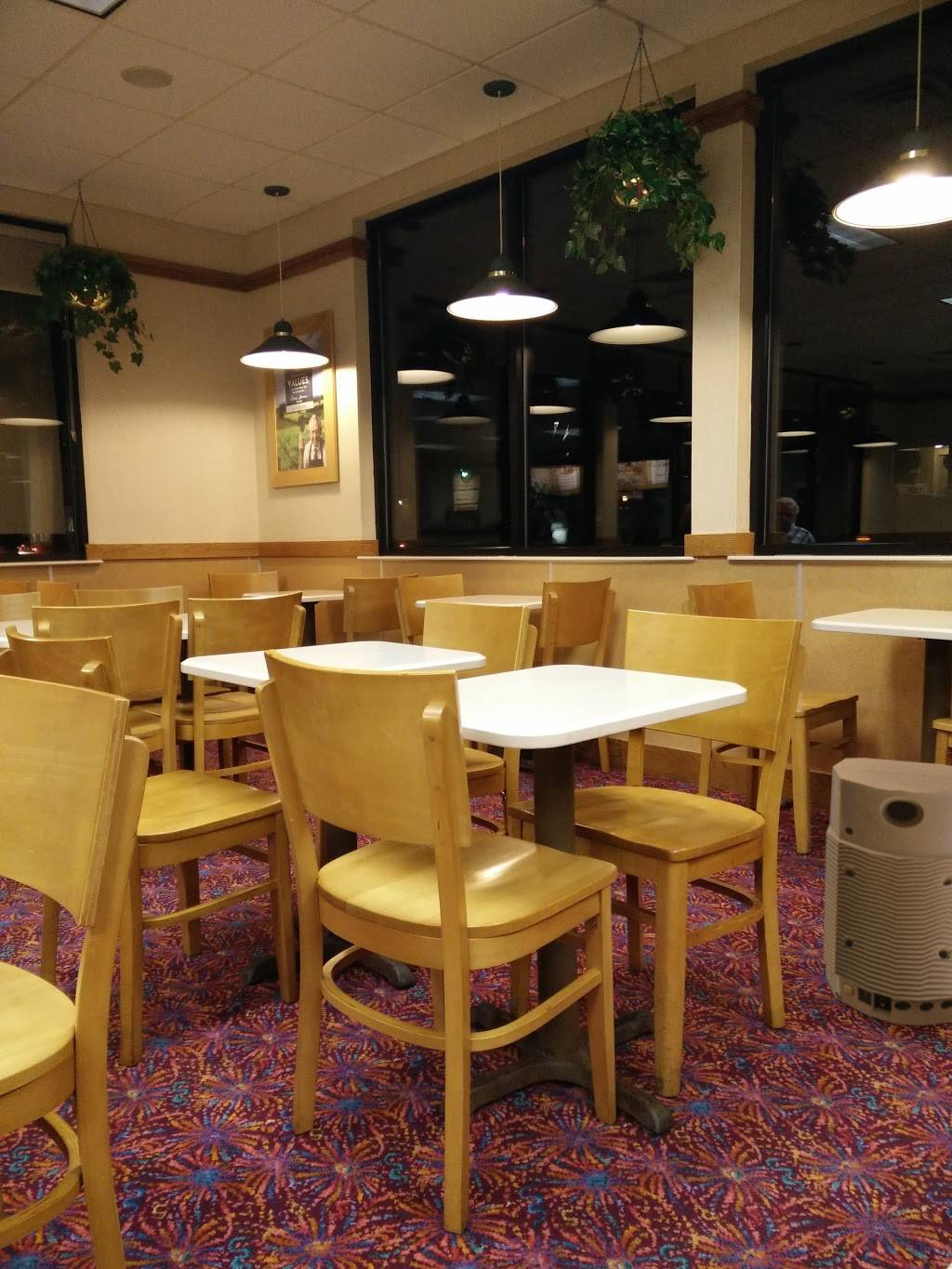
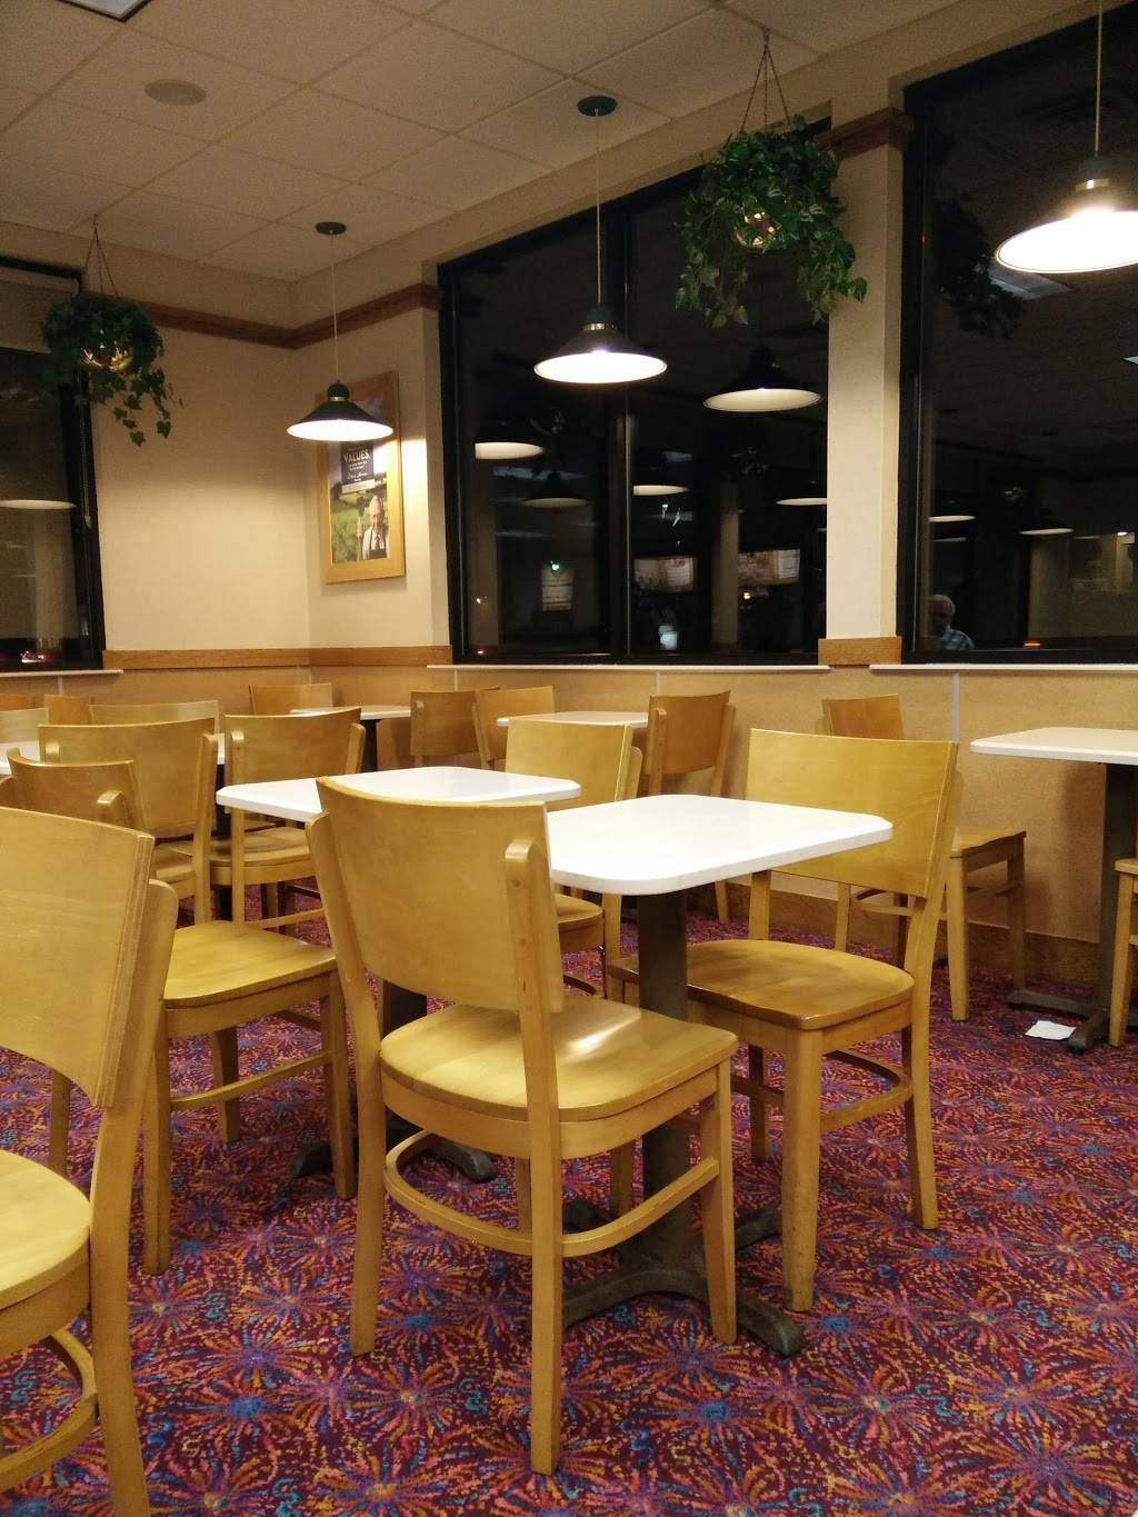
- air purifier [822,757,952,1026]
